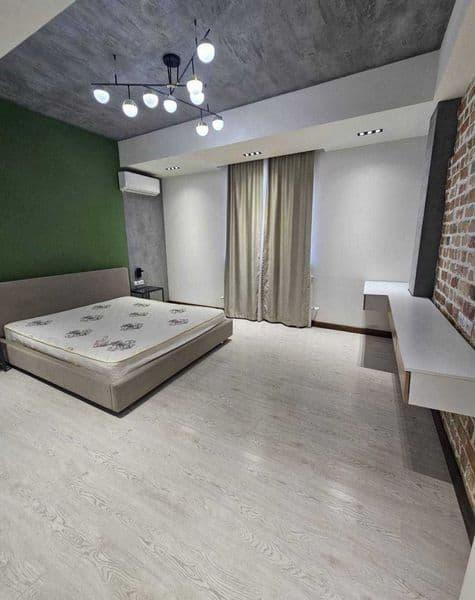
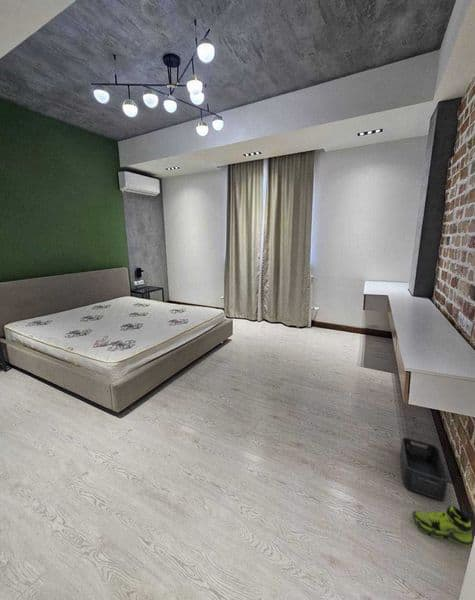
+ sneaker [411,505,474,548]
+ storage bin [399,436,450,501]
